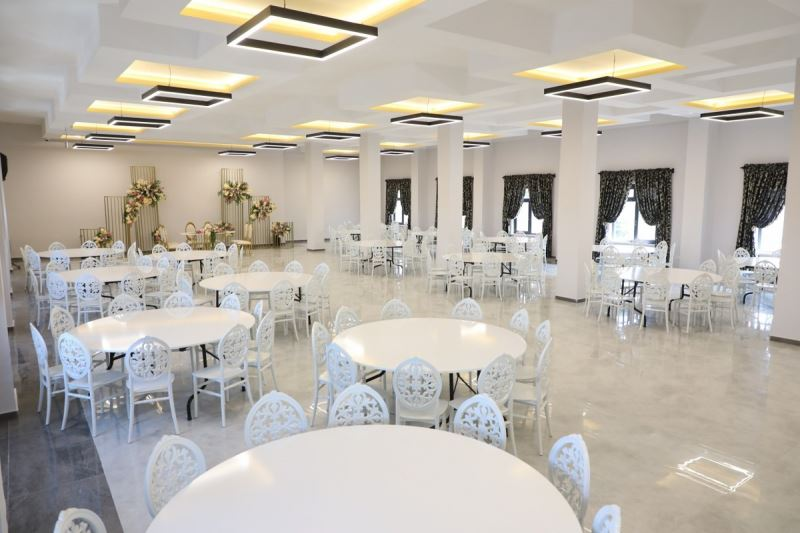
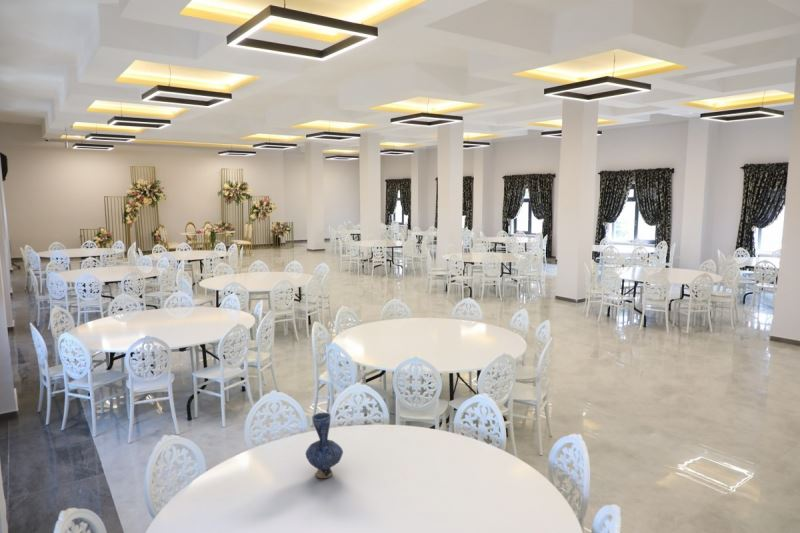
+ vase [305,412,344,479]
